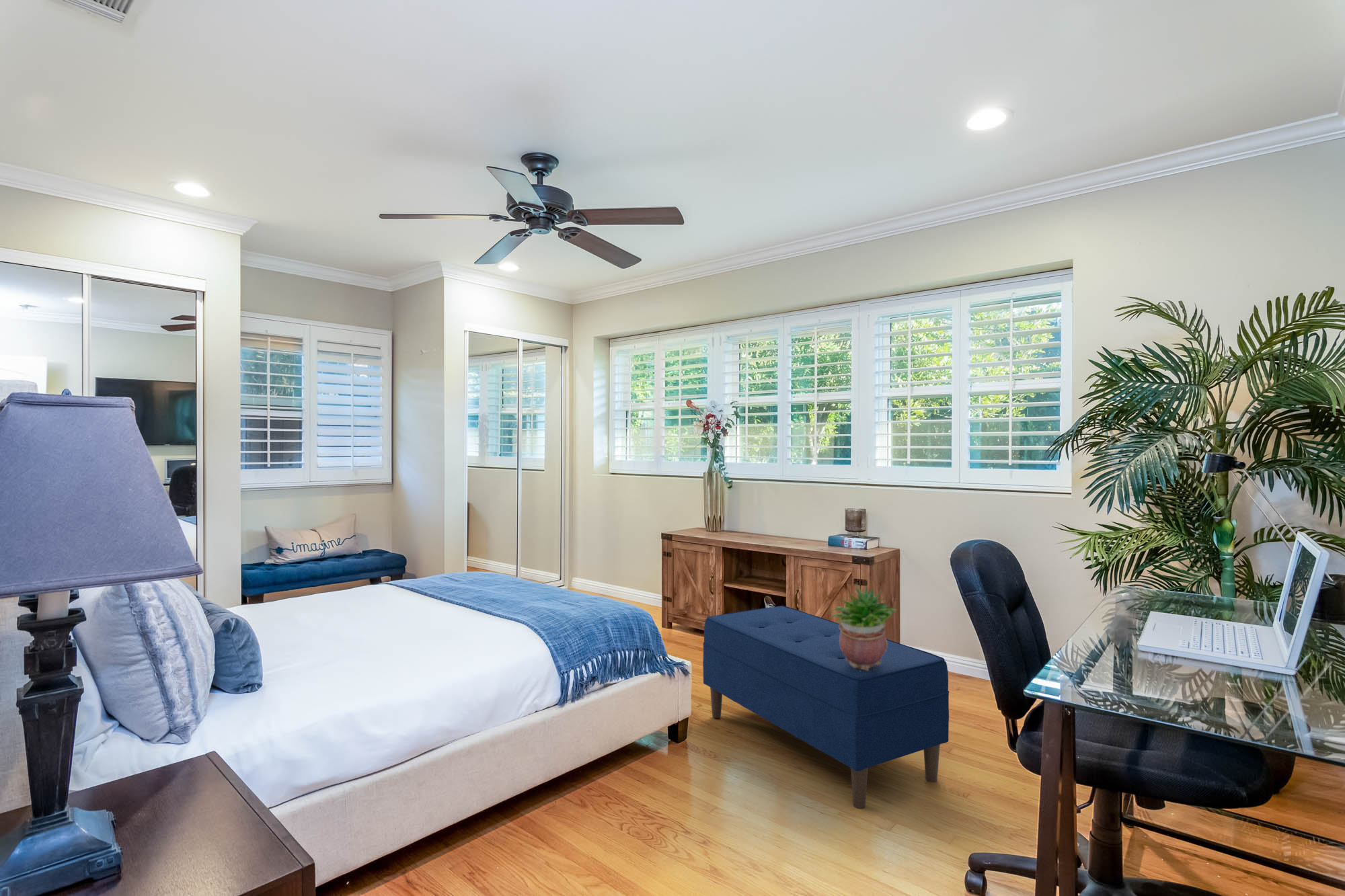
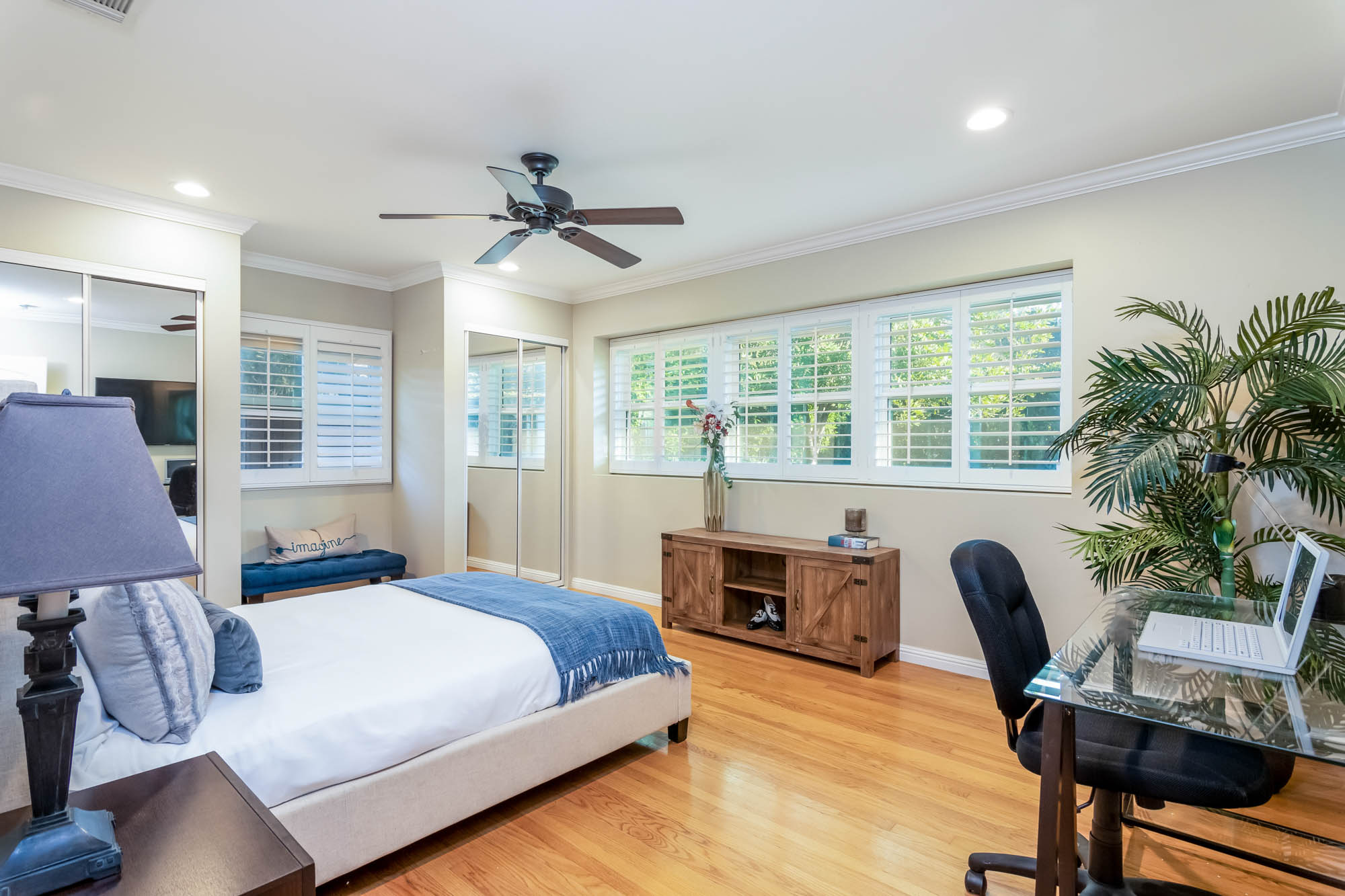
- bench [703,605,950,810]
- potted plant [829,582,898,671]
